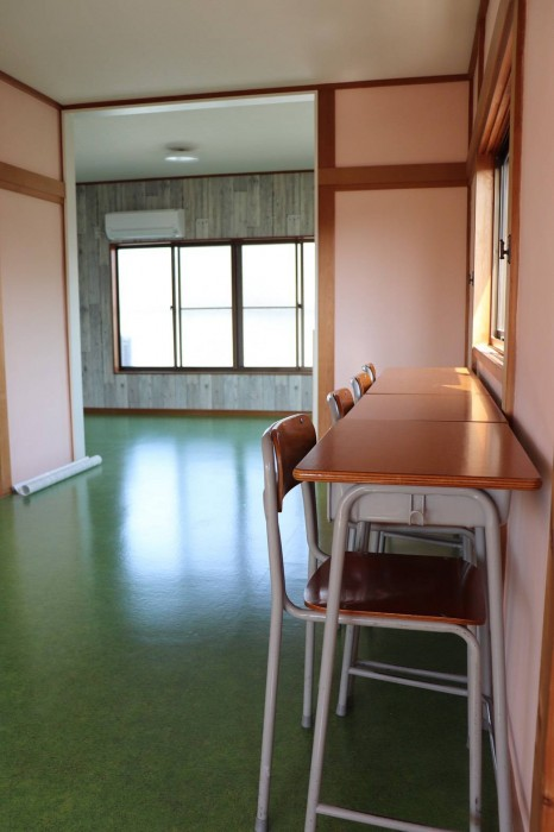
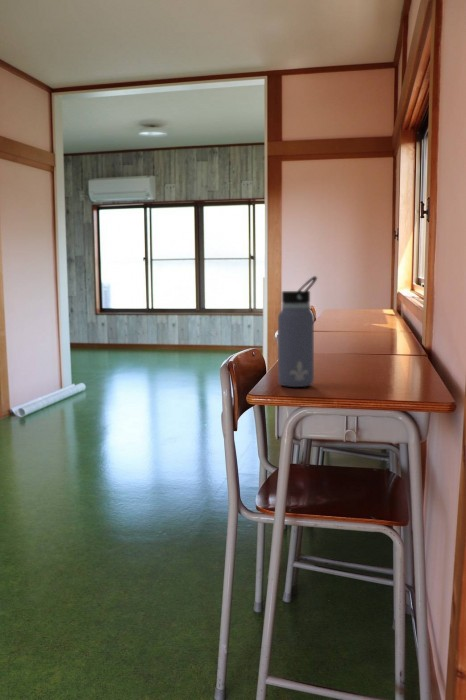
+ water bottle [277,275,318,388]
